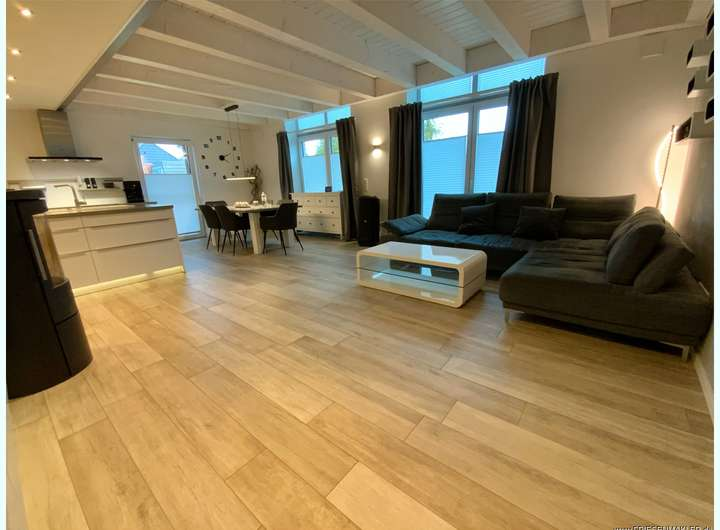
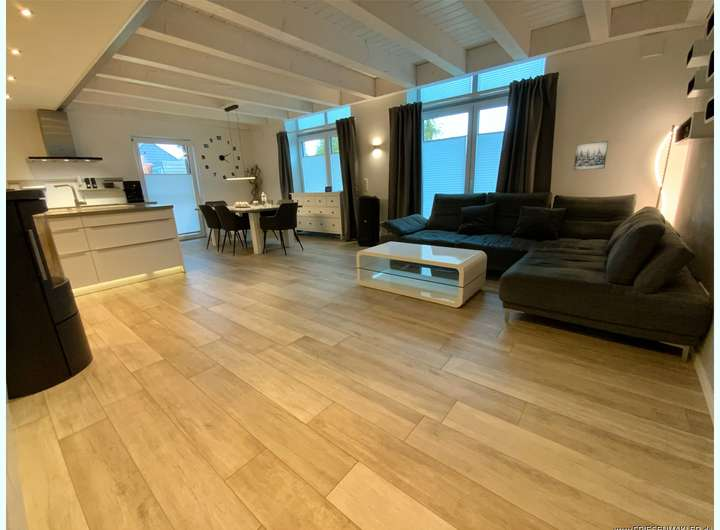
+ wall art [573,140,609,171]
